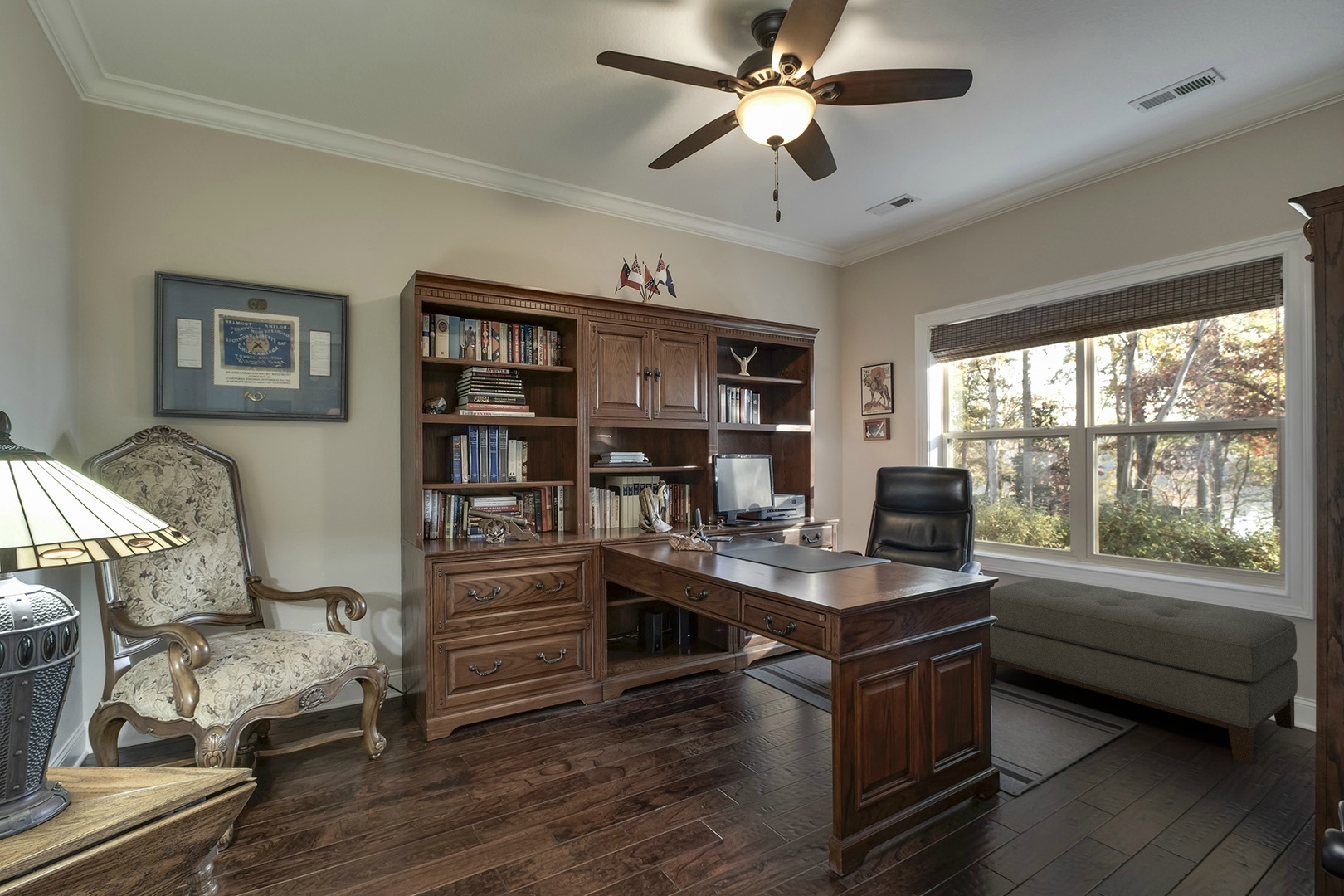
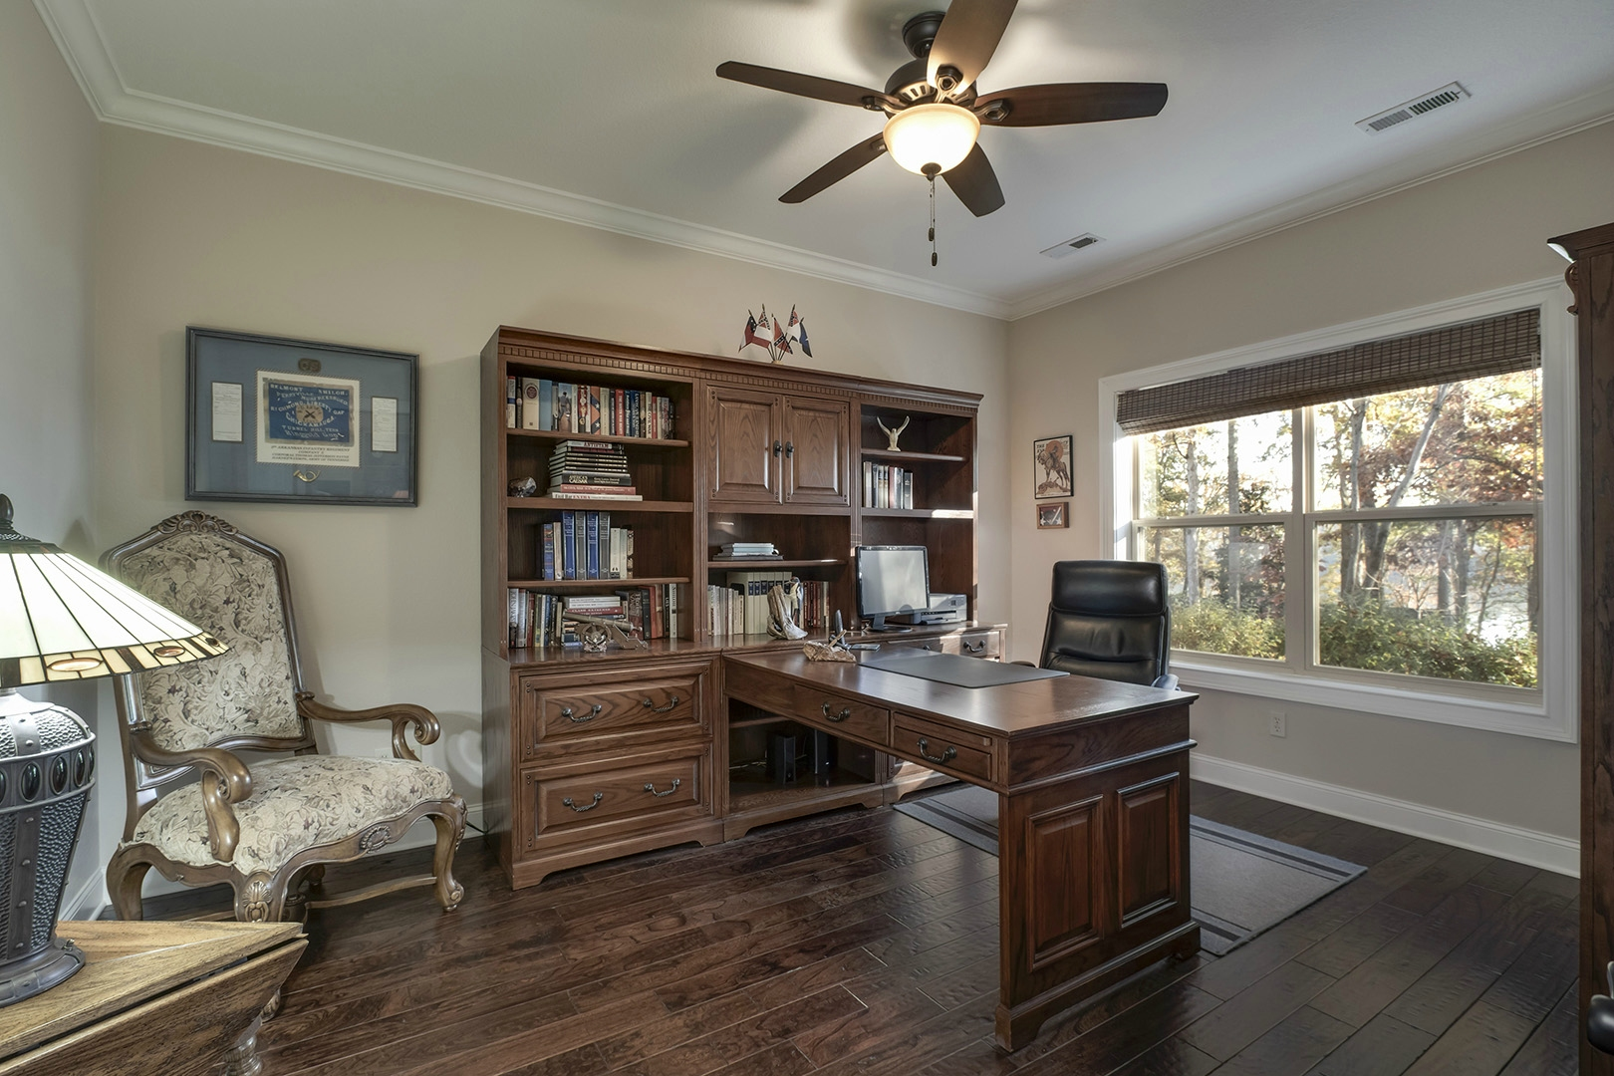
- ottoman [991,577,1298,766]
